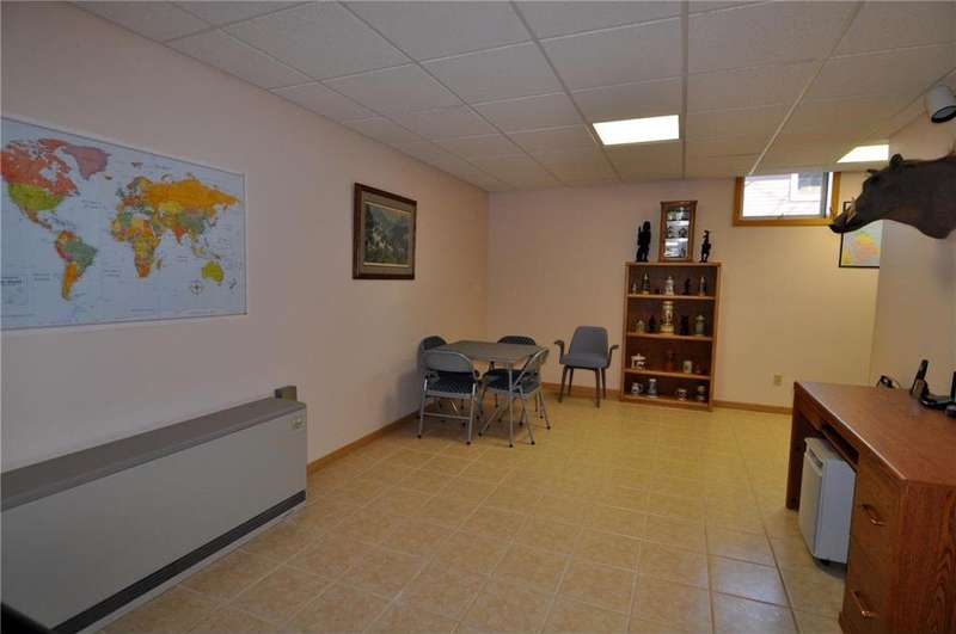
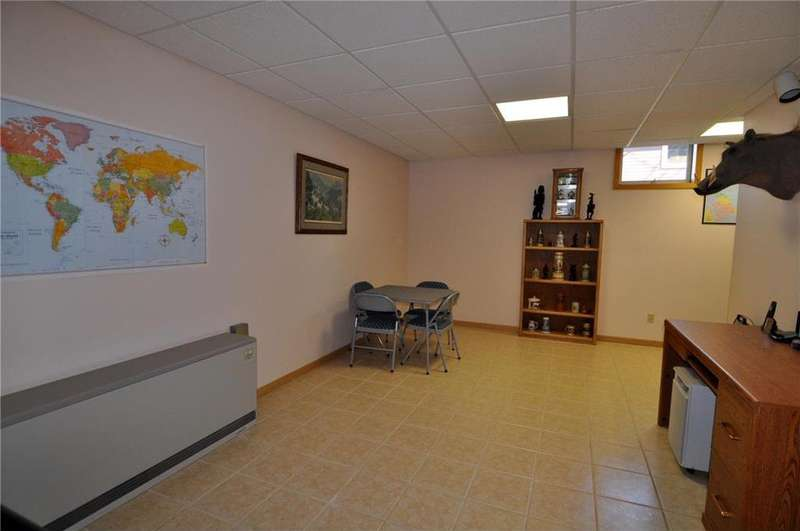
- armchair [552,325,620,408]
